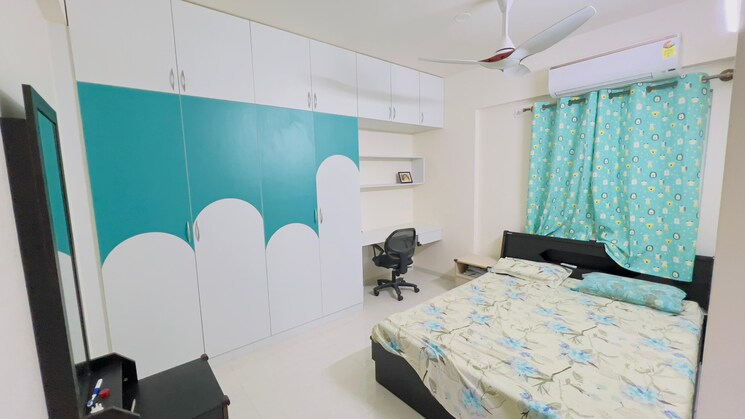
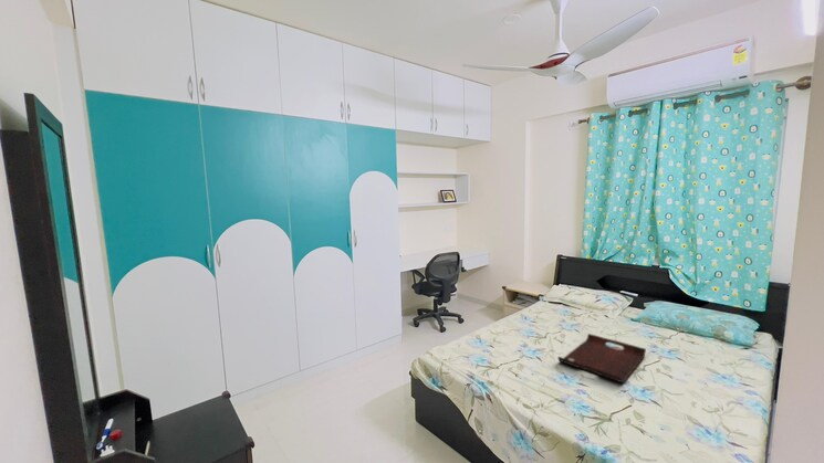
+ serving tray [556,333,647,385]
